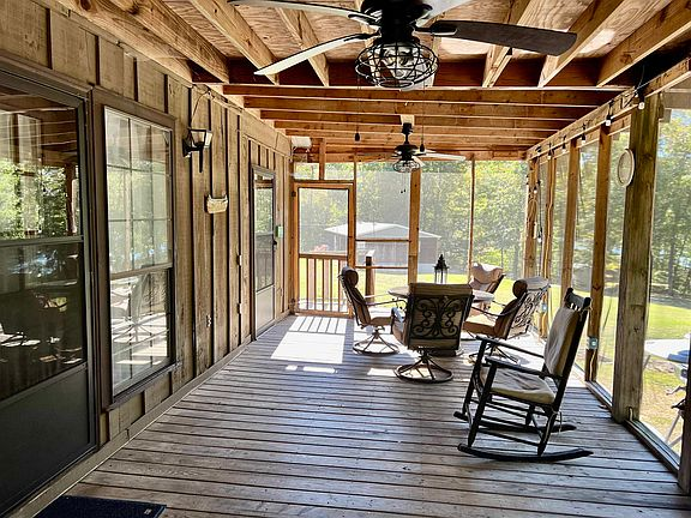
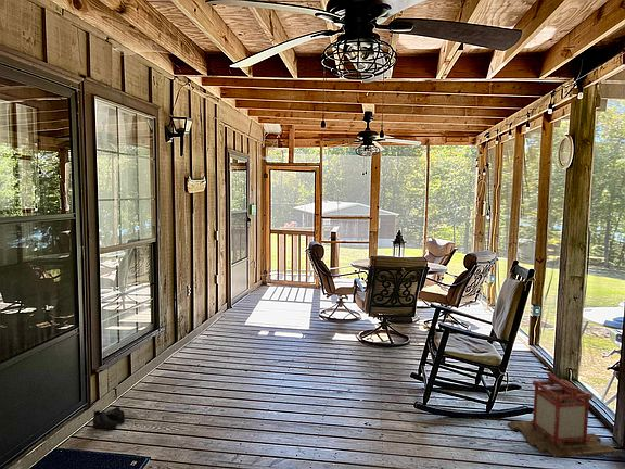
+ boots [92,406,126,432]
+ lantern [507,371,617,458]
